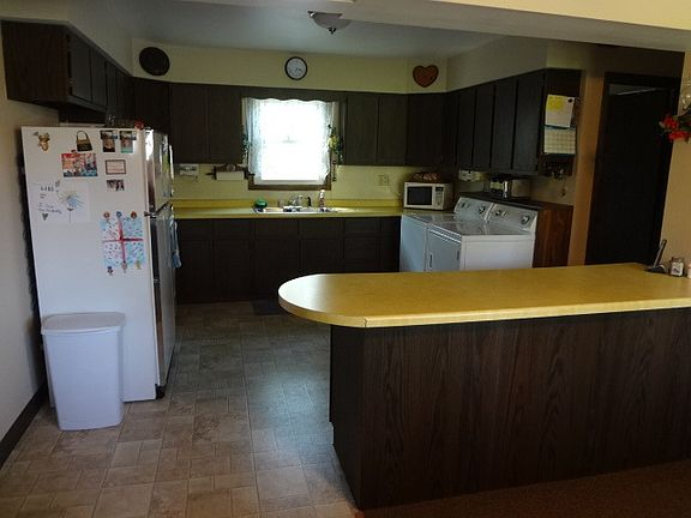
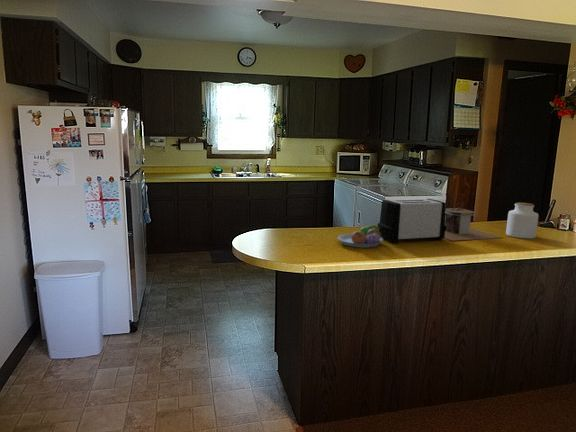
+ fruit bowl [336,224,384,249]
+ jar [505,202,539,239]
+ toaster [377,198,447,244]
+ architectural model [444,201,504,242]
